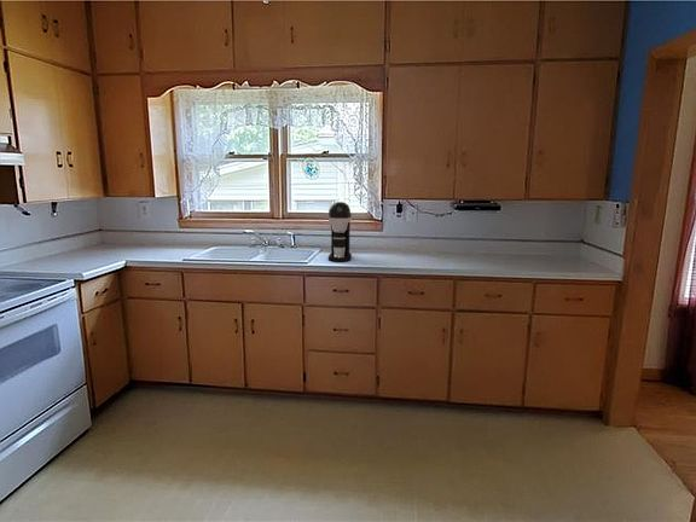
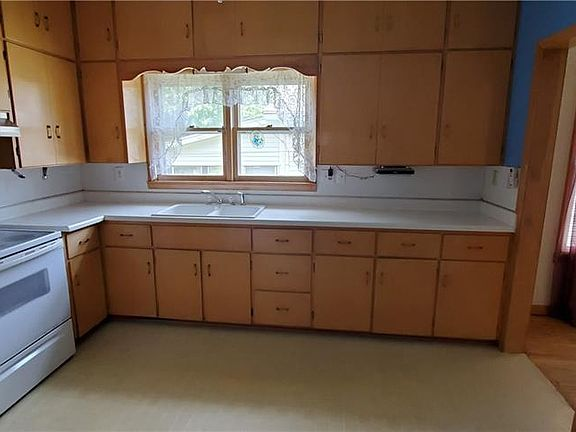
- coffee maker [327,201,353,262]
